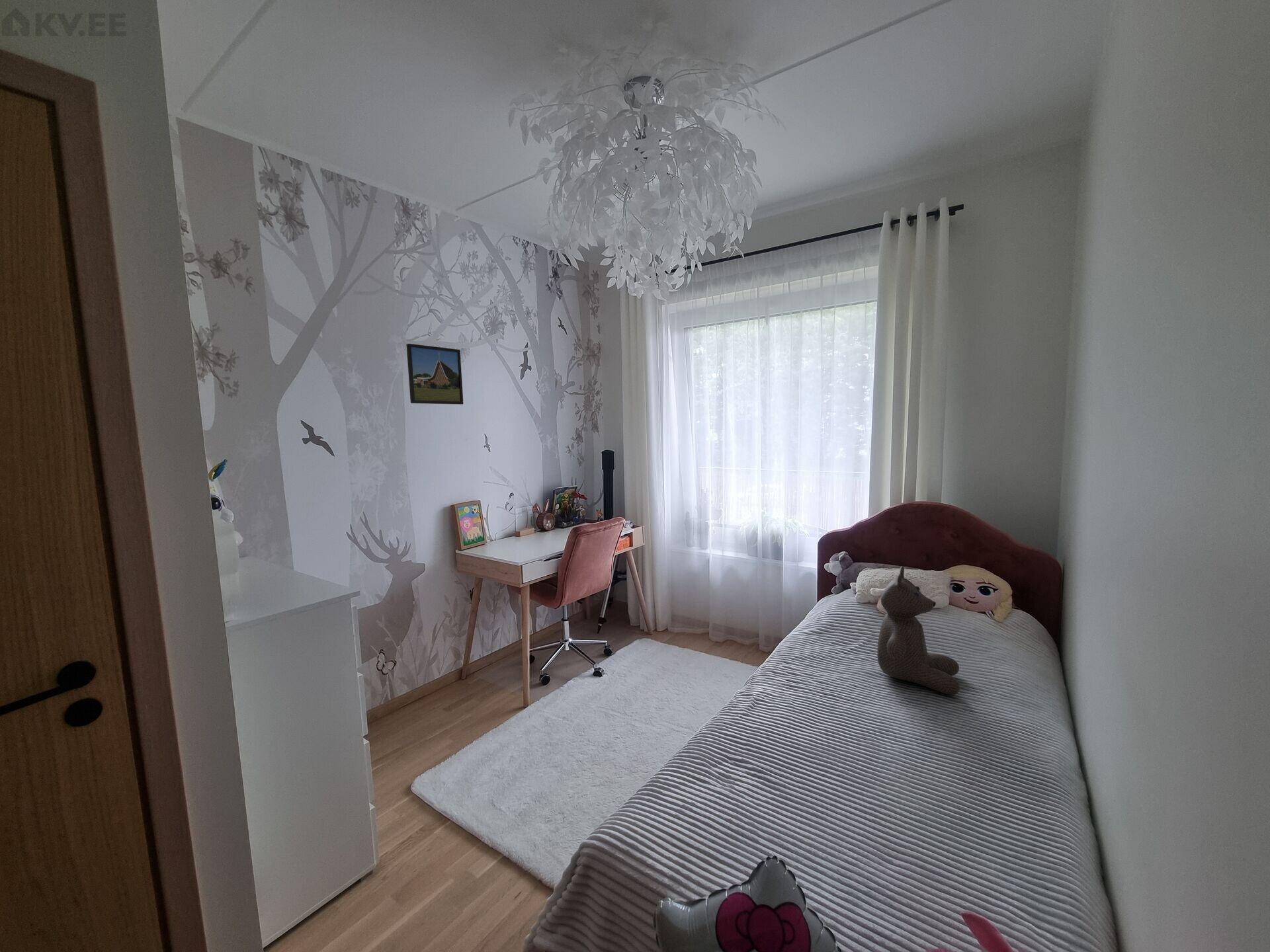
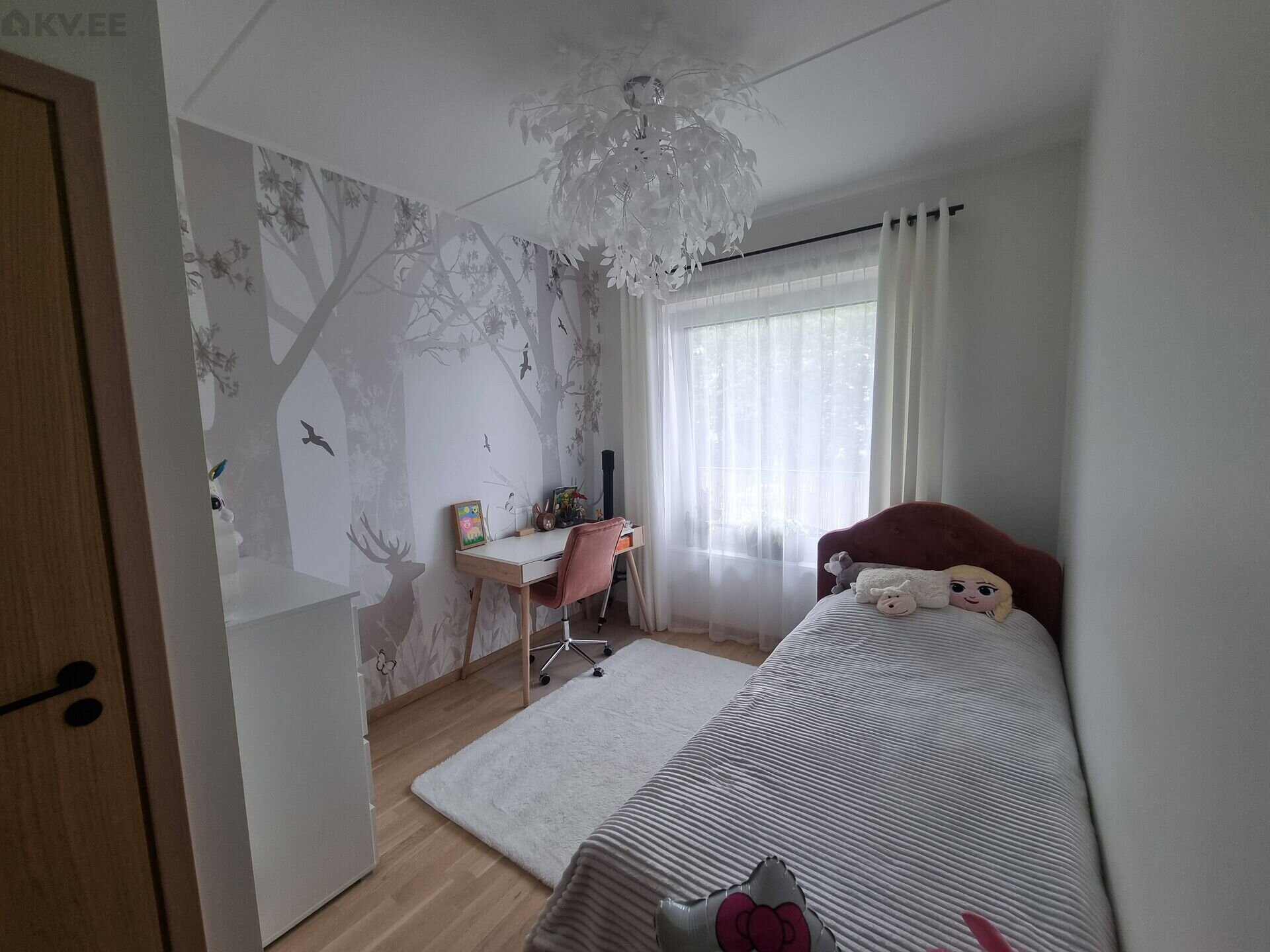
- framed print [405,343,464,405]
- teddy bear [876,565,960,695]
